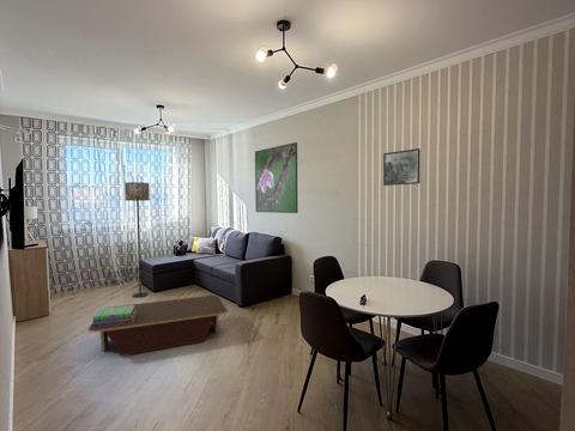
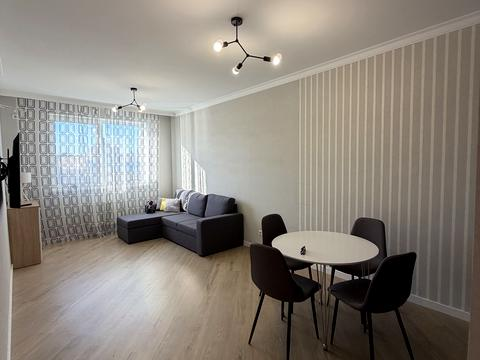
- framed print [254,141,299,214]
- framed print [382,147,422,187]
- coffee table [87,295,229,357]
- floor lamp [123,181,151,298]
- stack of books [91,304,135,327]
